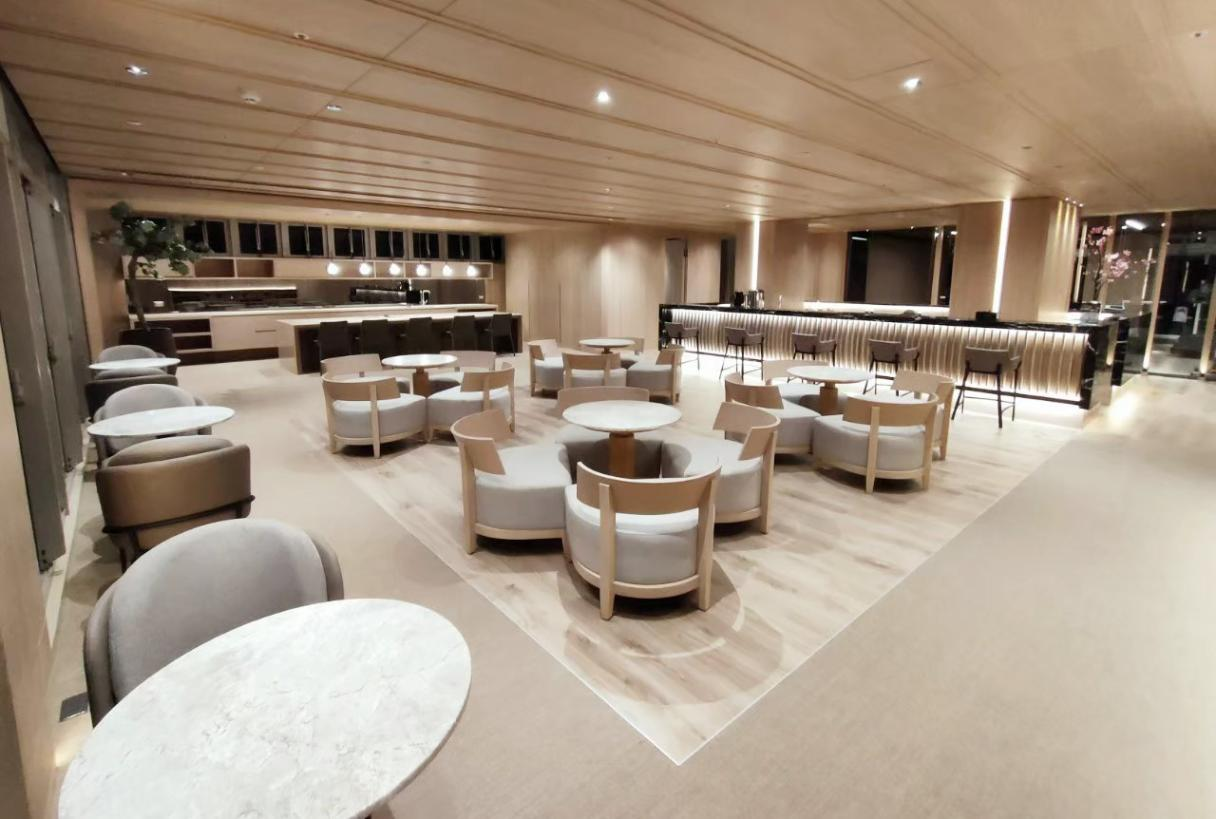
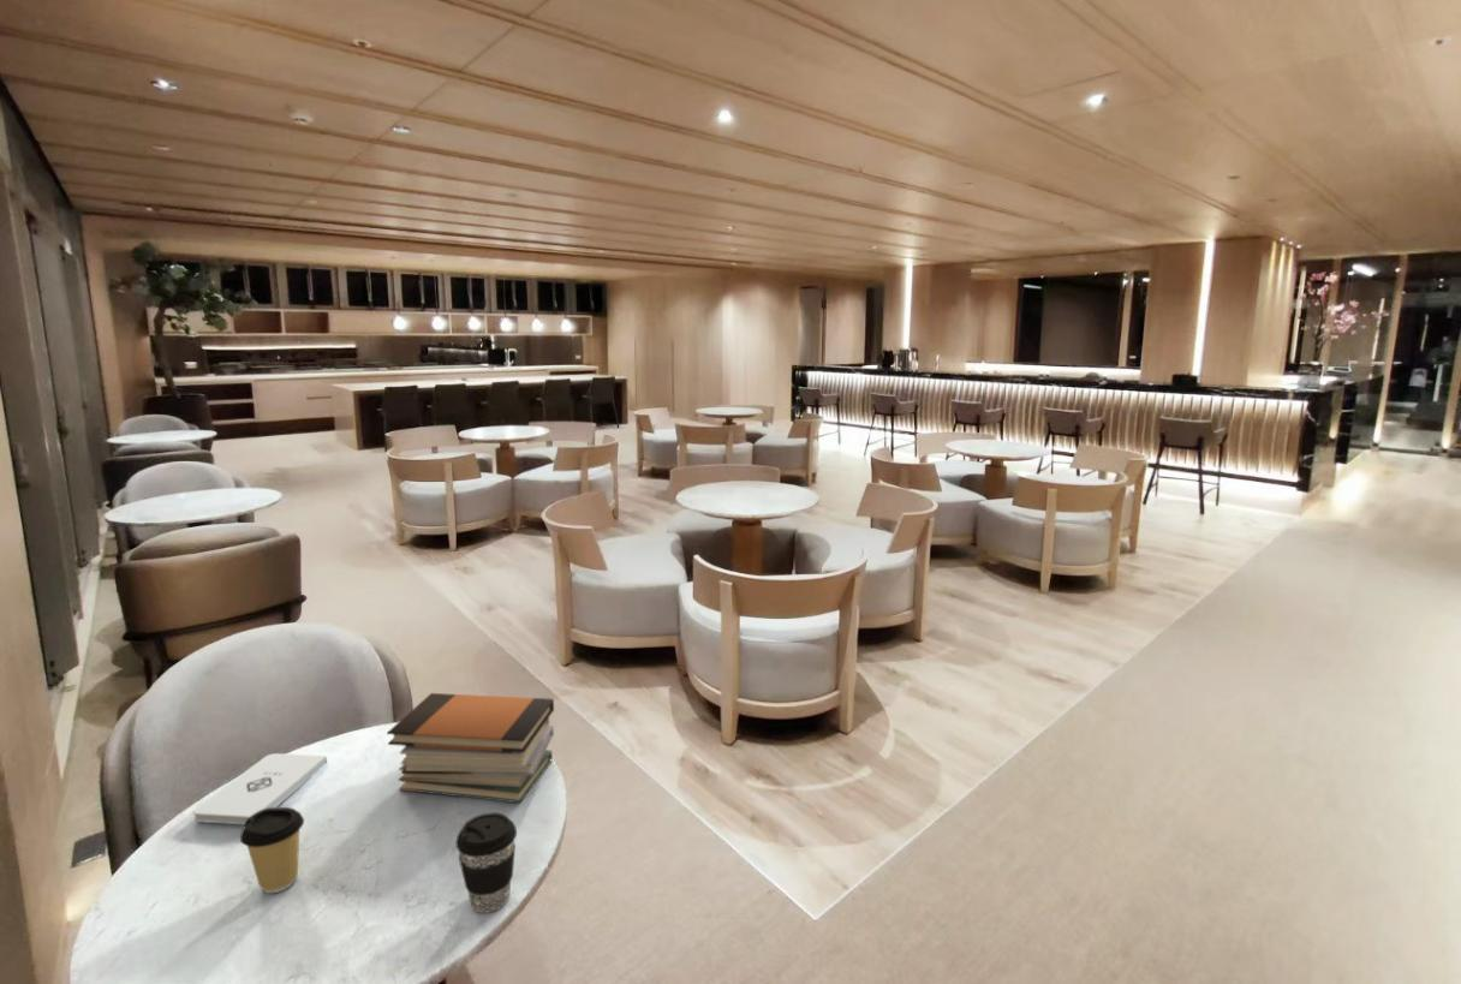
+ notepad [192,752,328,825]
+ coffee cup [455,811,518,914]
+ coffee cup [239,806,305,894]
+ book stack [386,692,555,804]
